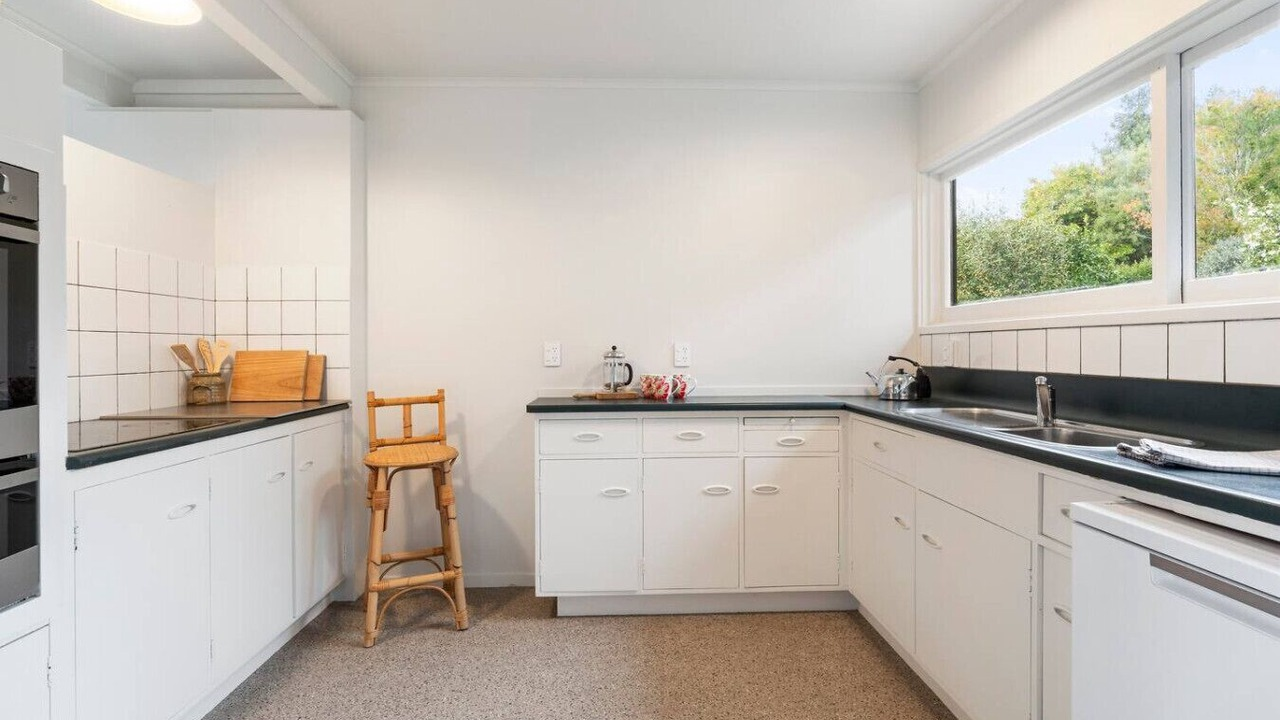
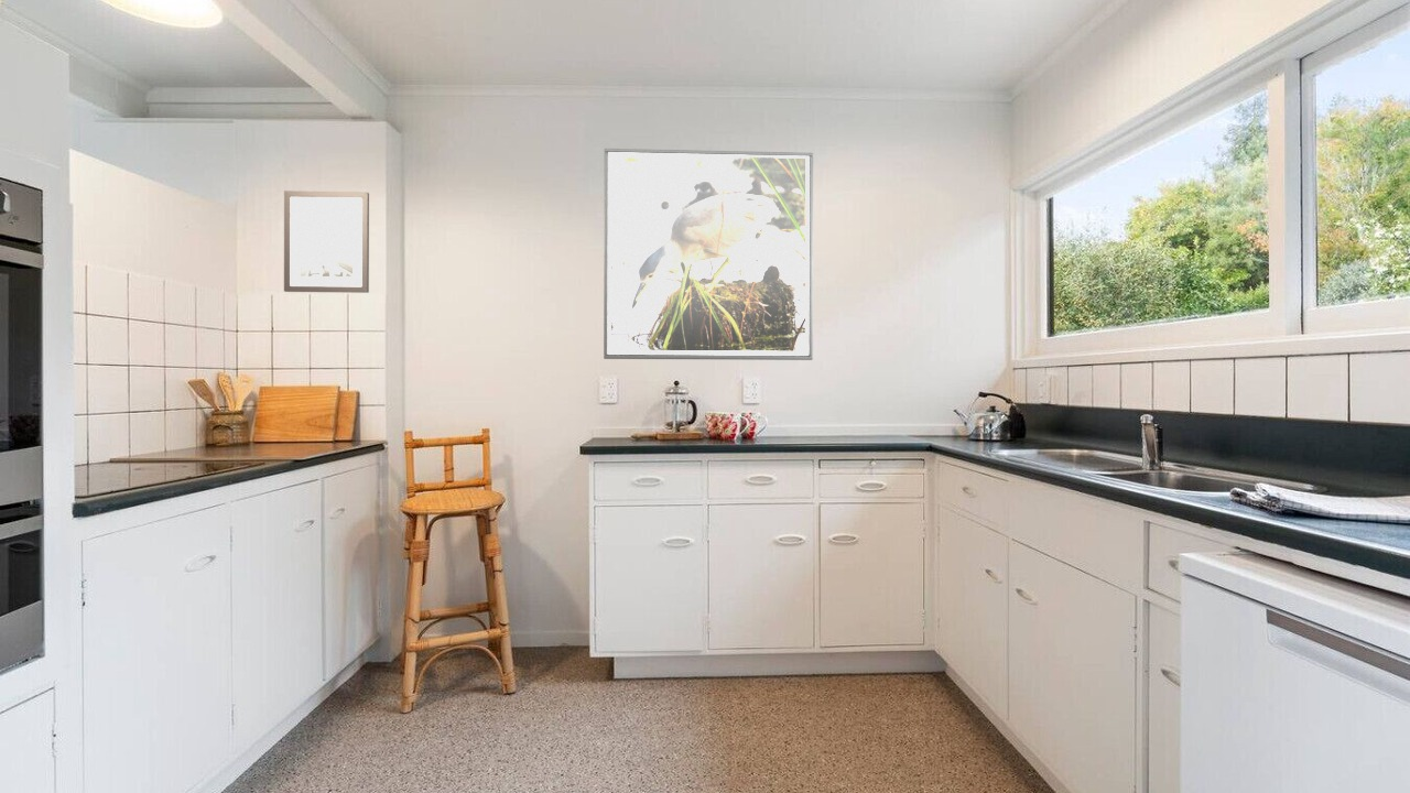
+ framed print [603,148,814,361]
+ wall art [283,189,370,294]
